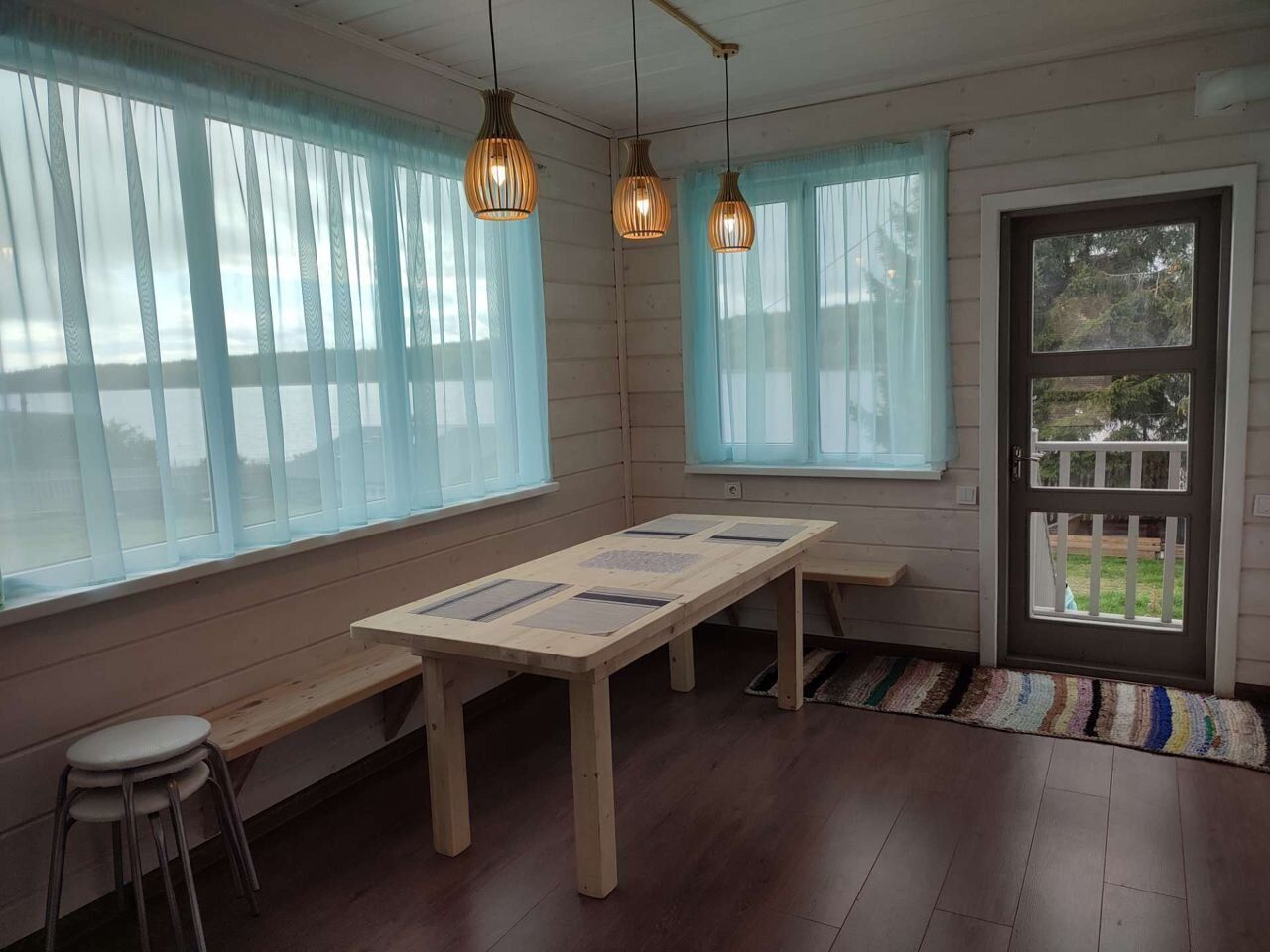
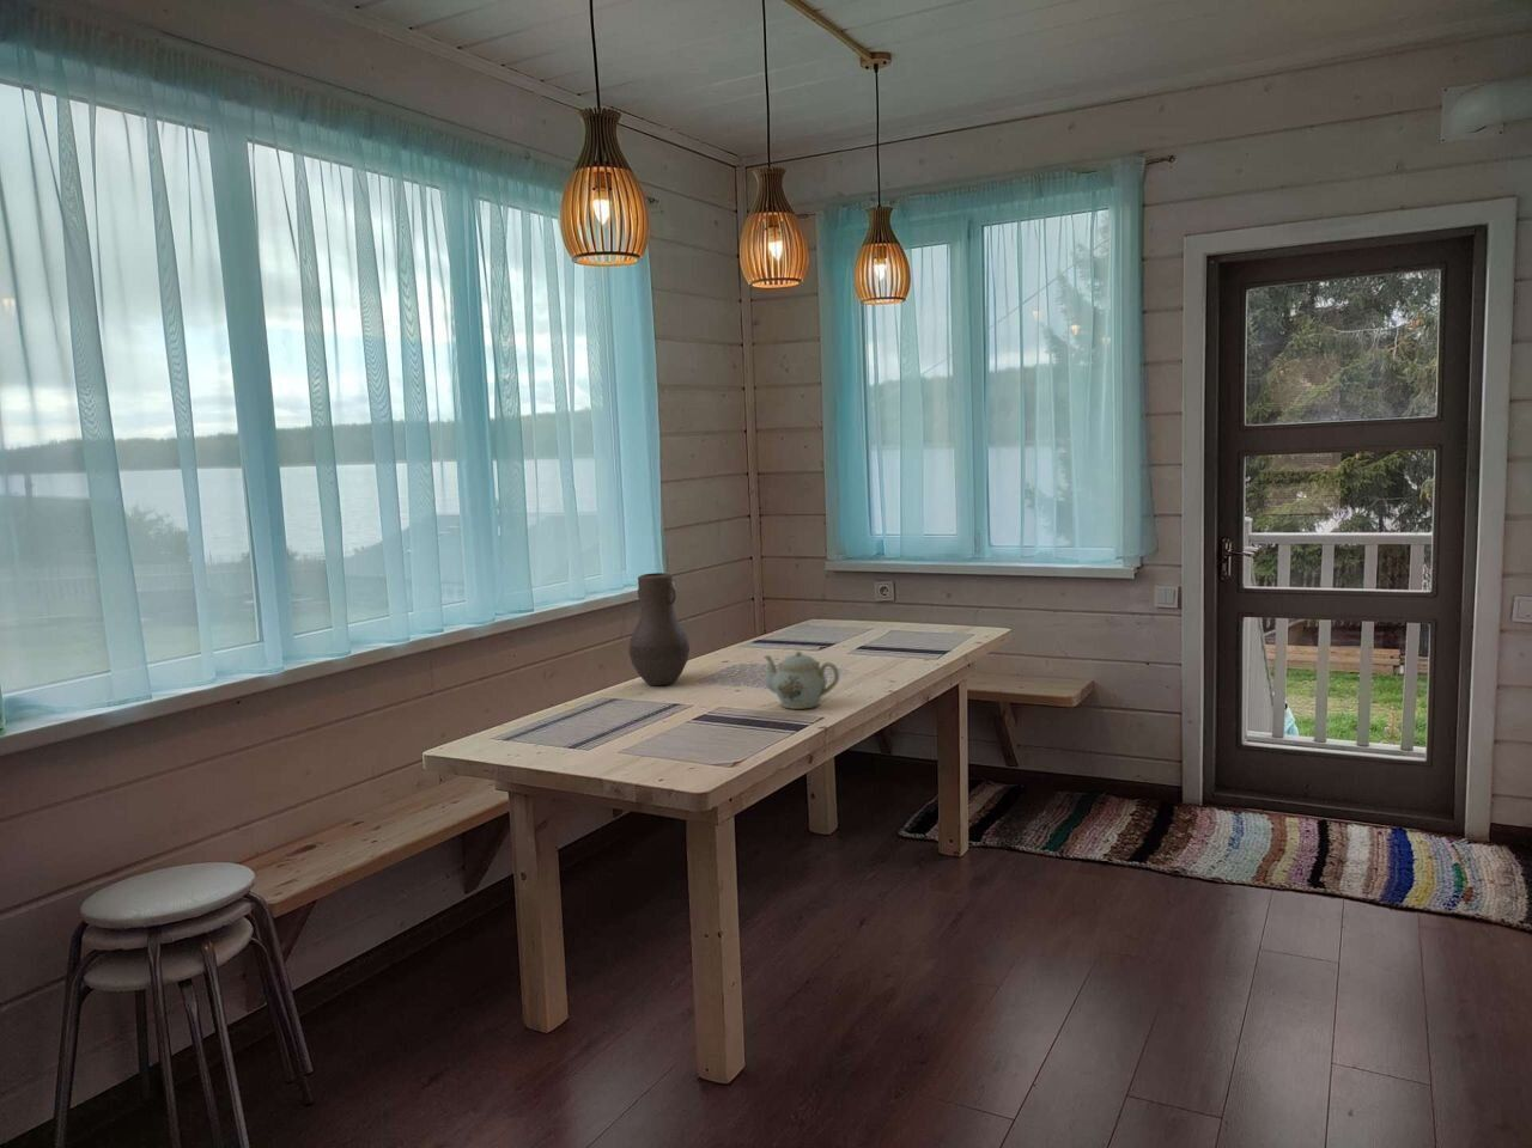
+ vase [627,572,690,686]
+ teapot [762,650,841,710]
